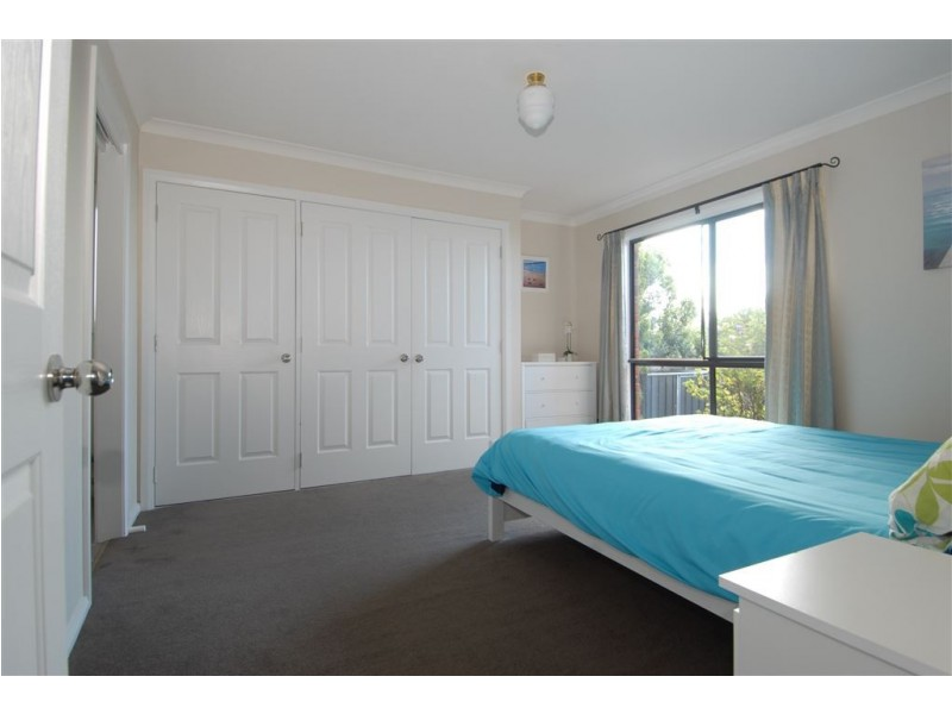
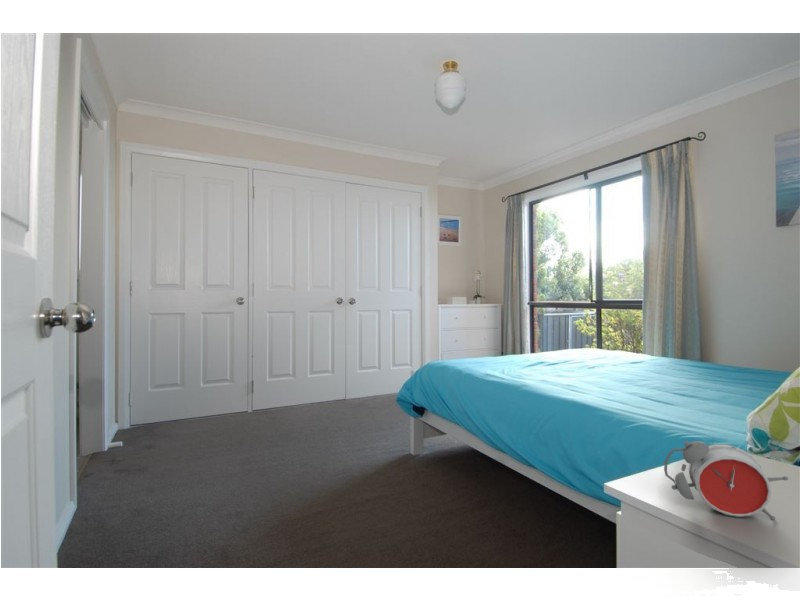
+ alarm clock [663,440,789,521]
